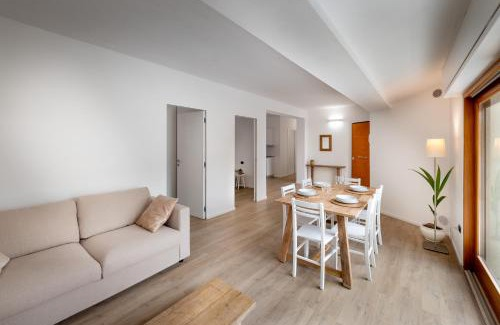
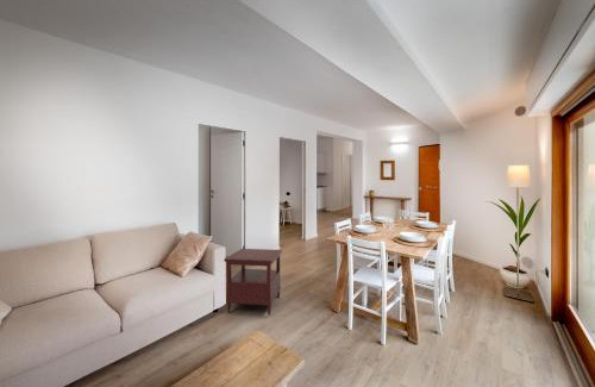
+ side table [223,248,283,317]
